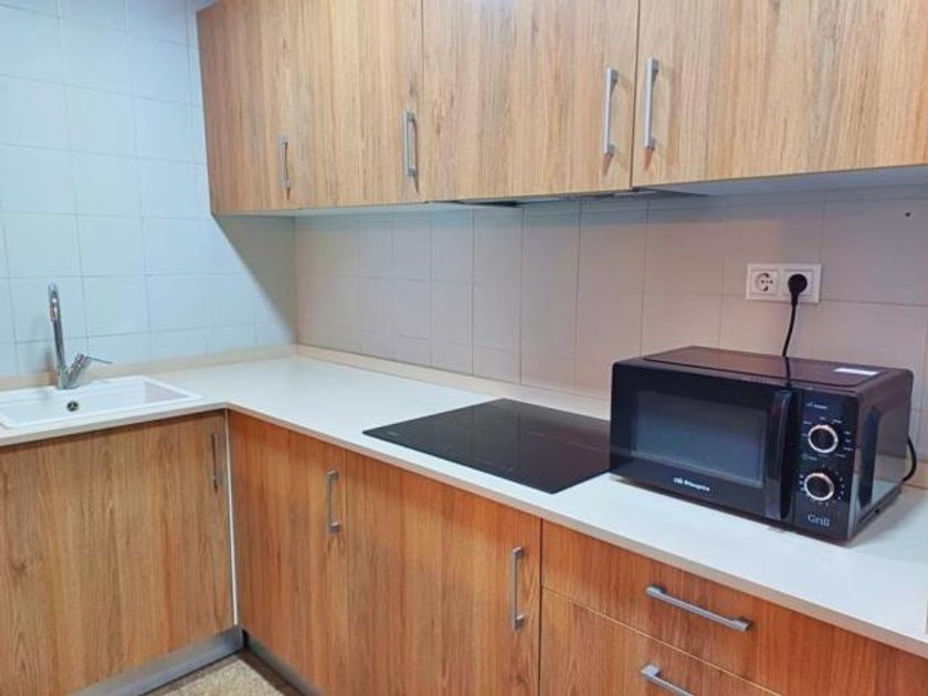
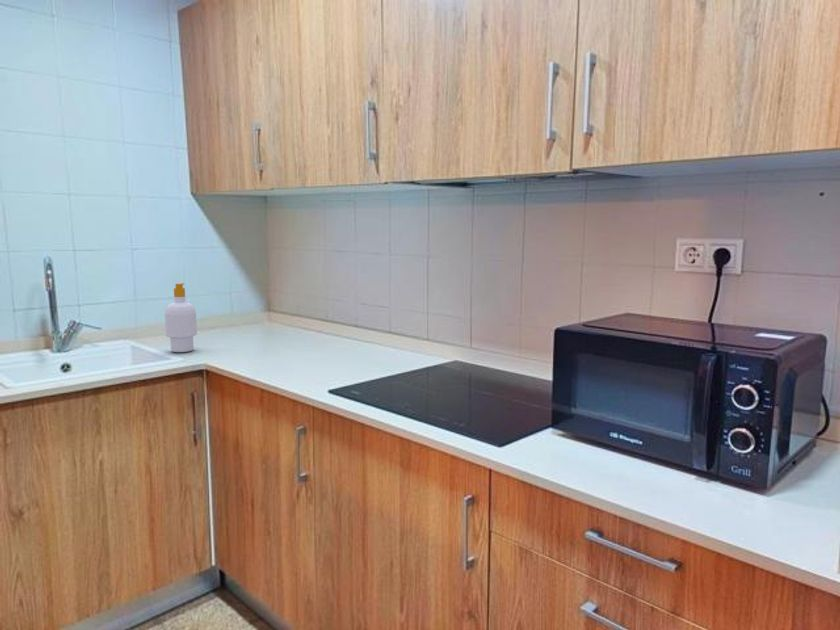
+ soap bottle [164,282,198,353]
